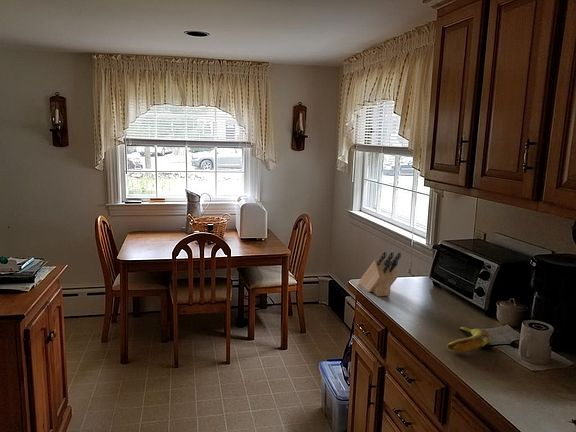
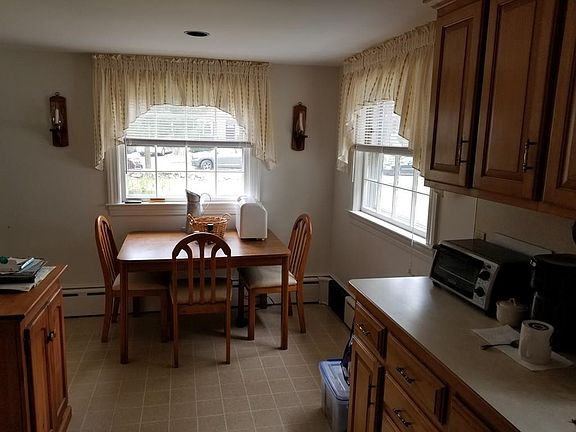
- knife block [358,251,402,297]
- banana [446,325,490,353]
